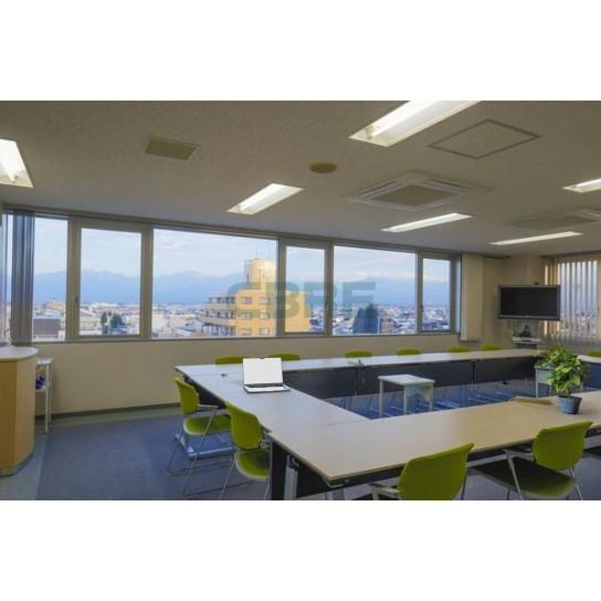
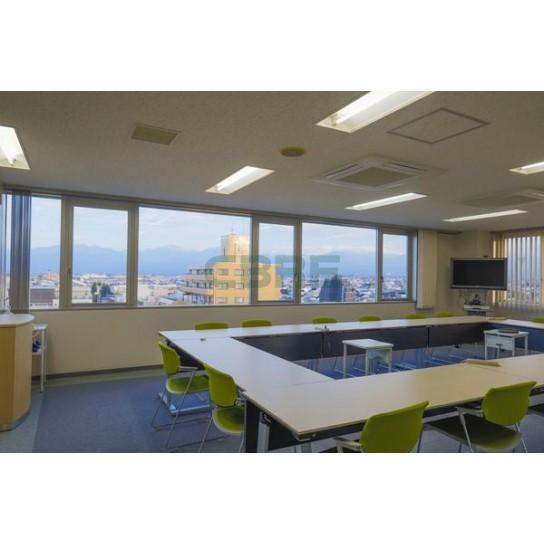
- laptop [242,357,292,393]
- potted plant [533,341,592,414]
